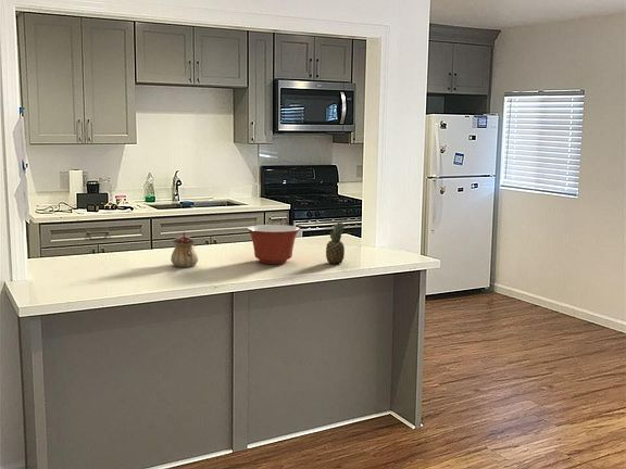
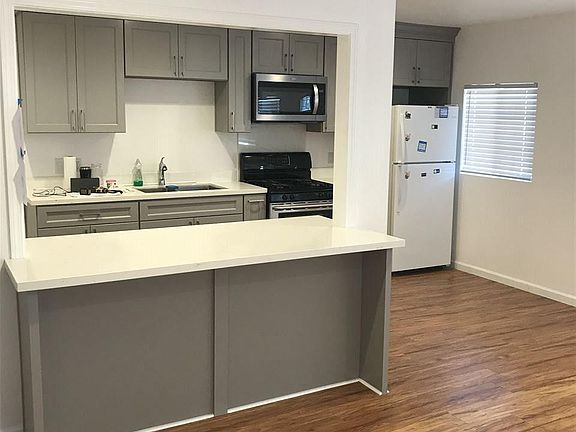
- mixing bowl [246,224,301,265]
- teapot [170,231,199,268]
- fruit [325,220,347,265]
